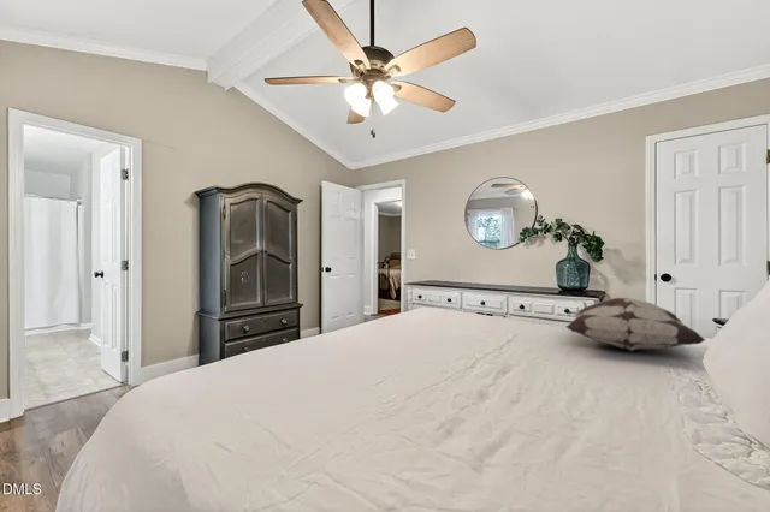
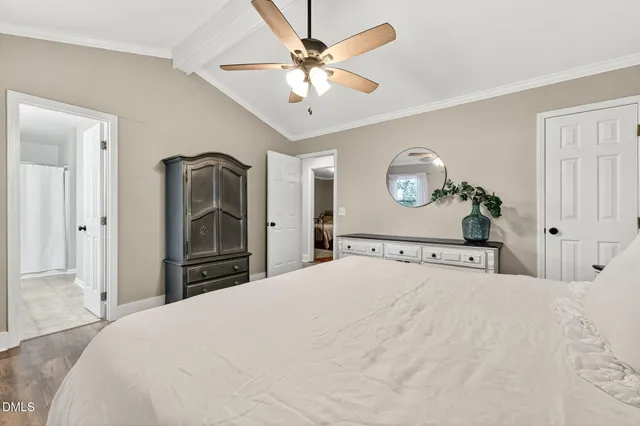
- decorative pillow [564,297,706,352]
